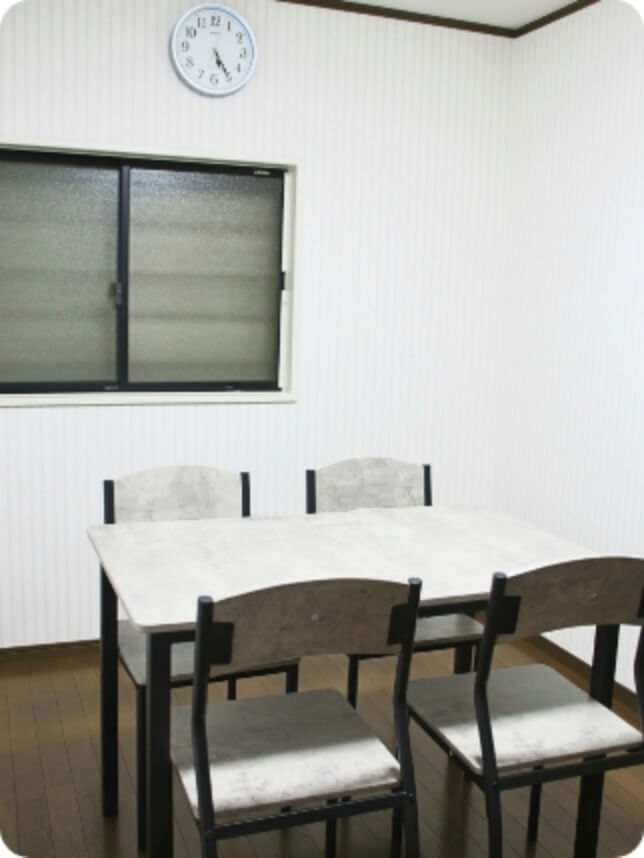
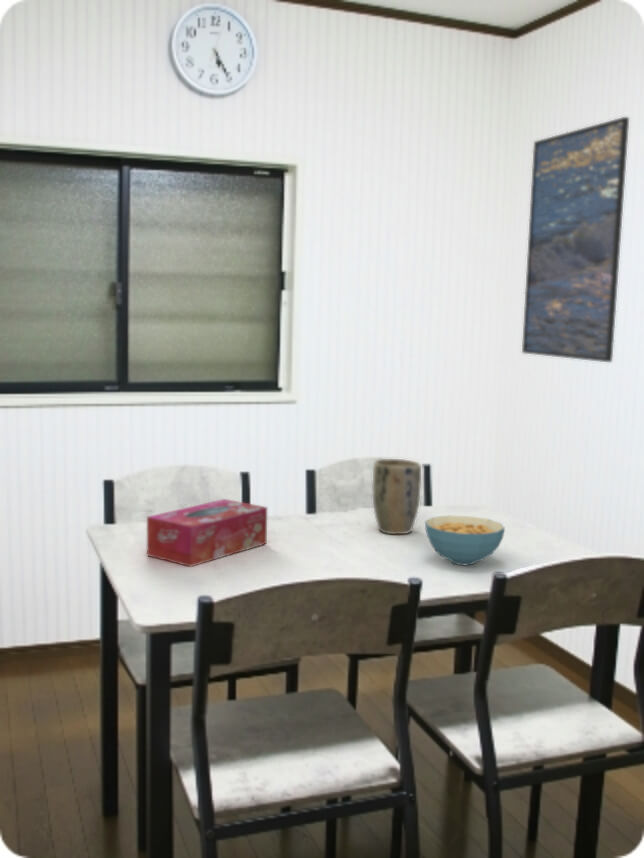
+ tissue box [146,498,268,568]
+ cereal bowl [424,515,506,566]
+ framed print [521,116,630,363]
+ plant pot [372,458,422,535]
